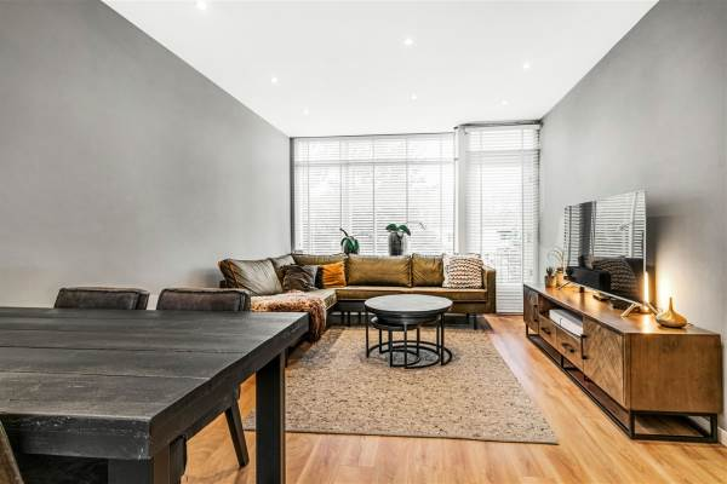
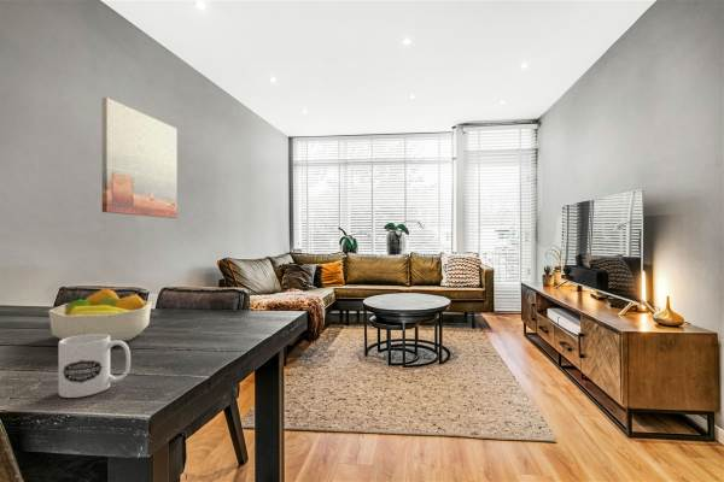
+ fruit bowl [47,287,152,342]
+ wall art [100,96,179,219]
+ mug [58,334,132,399]
